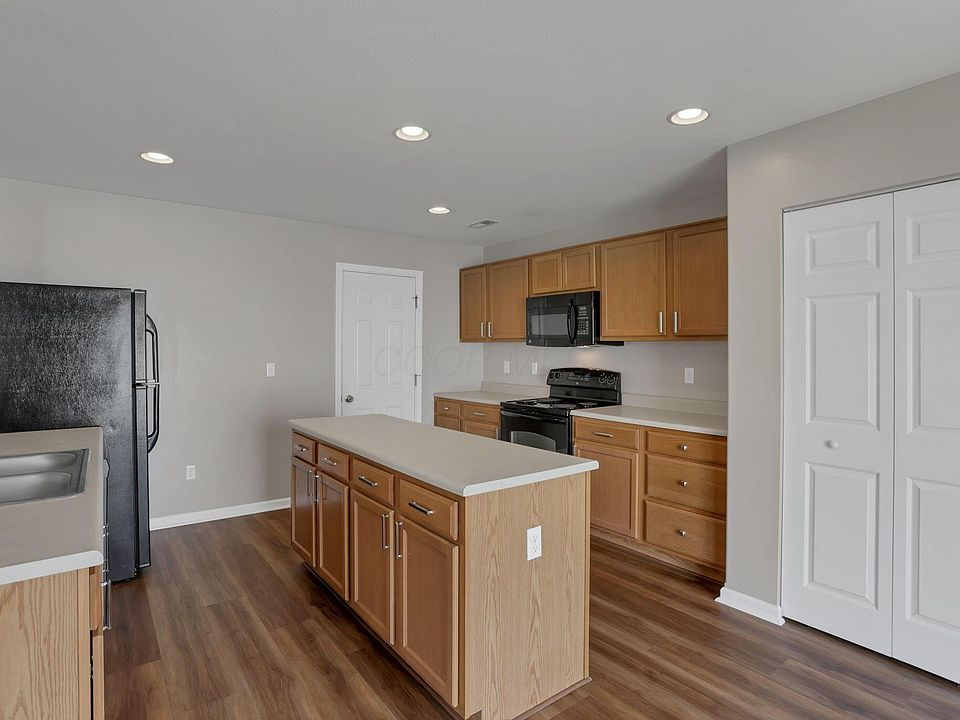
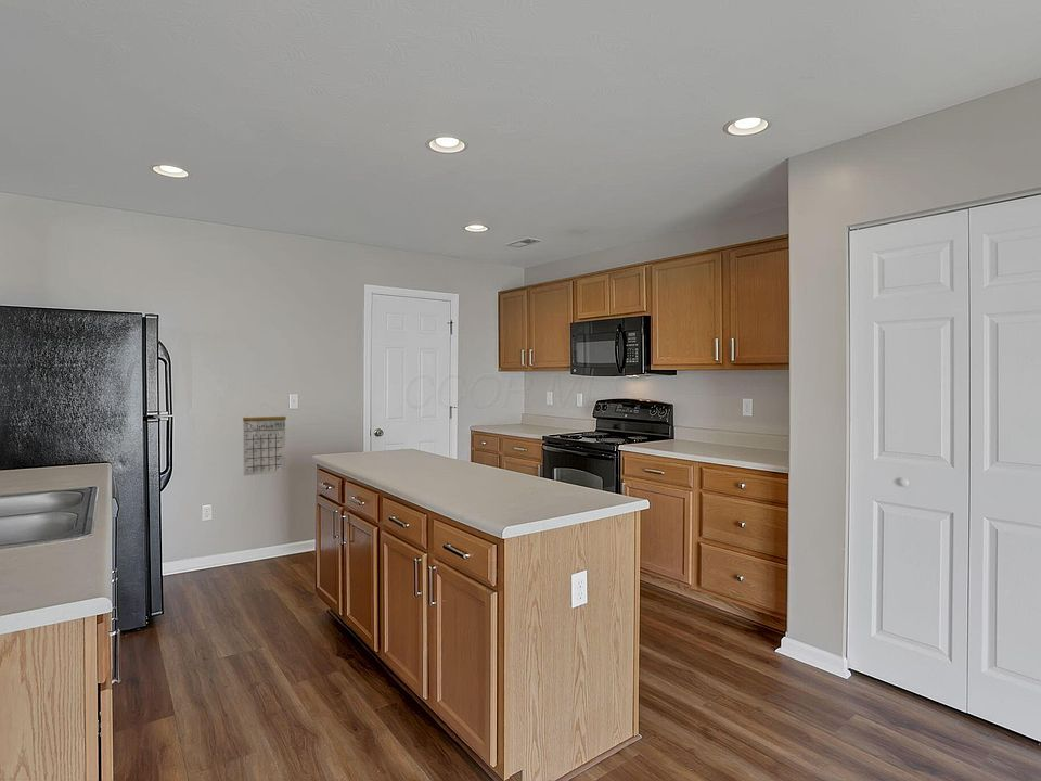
+ calendar [242,404,287,477]
